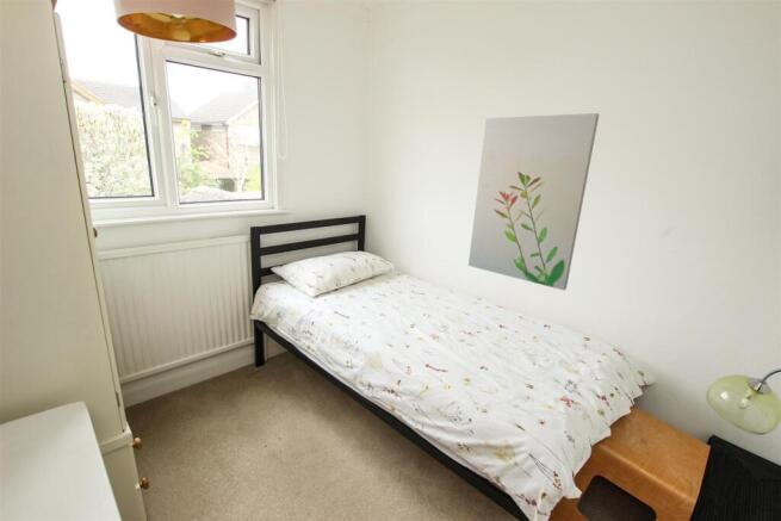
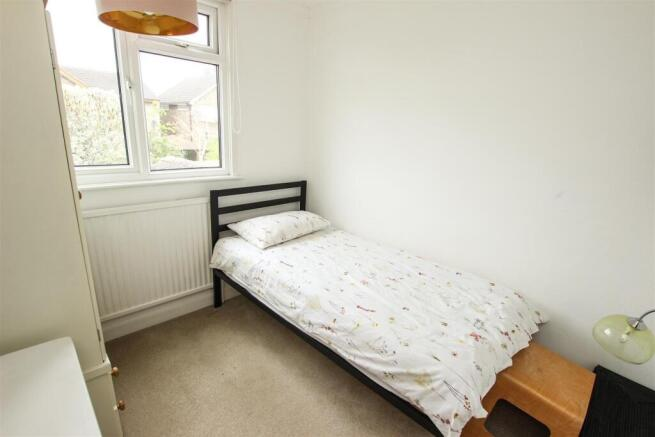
- wall art [467,112,600,291]
